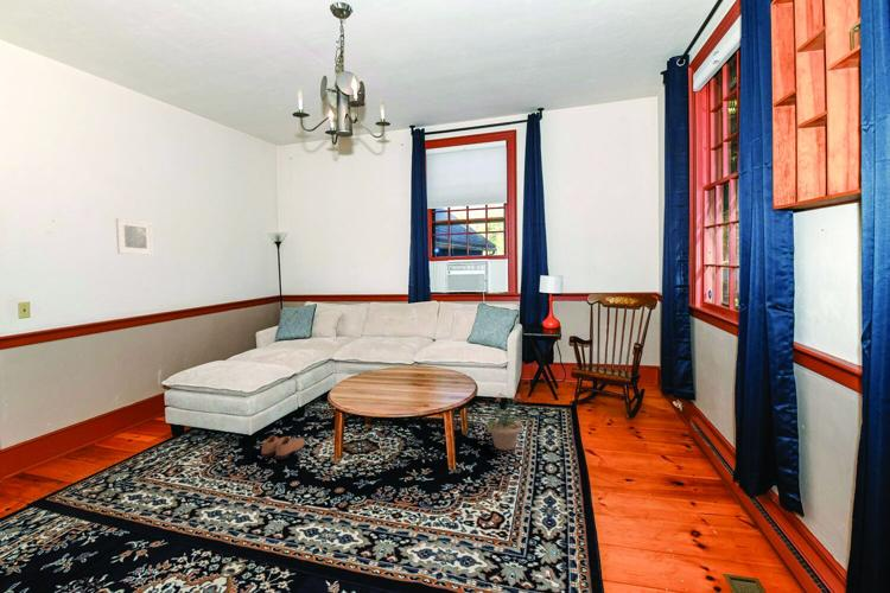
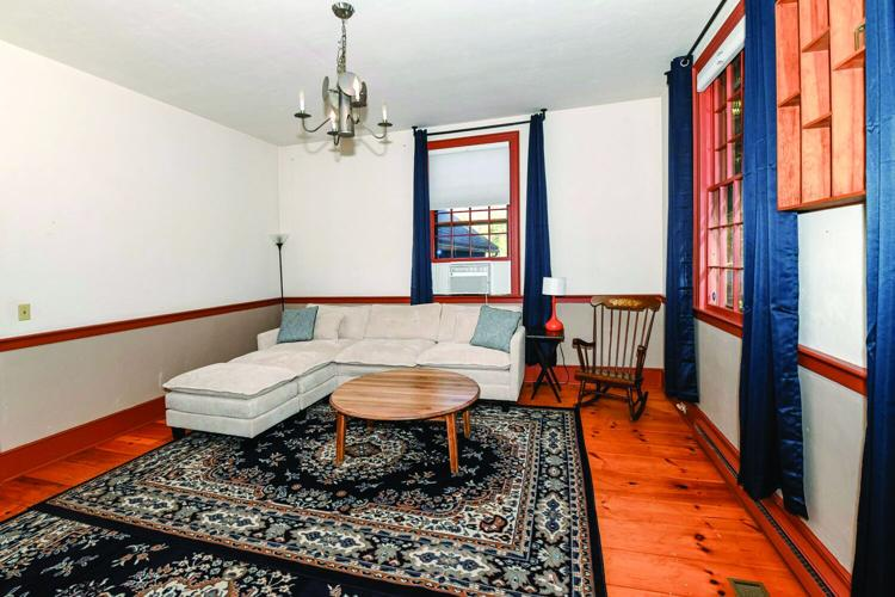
- potted plant [481,391,529,451]
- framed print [115,217,154,256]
- shoe [260,434,306,460]
